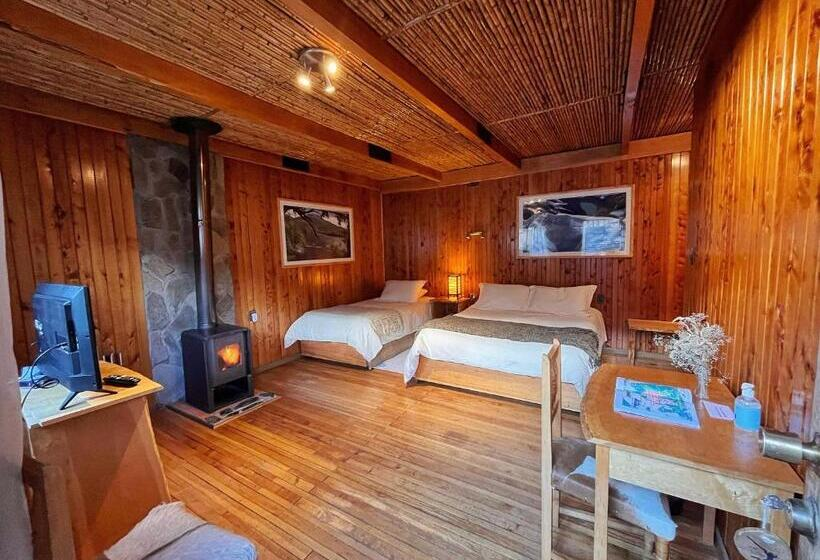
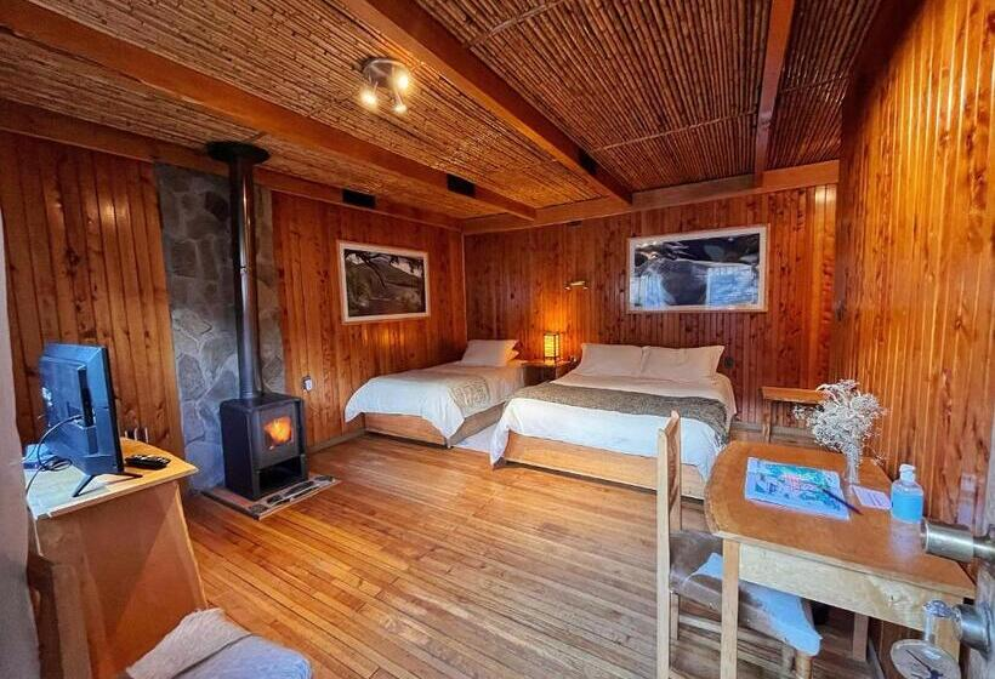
+ pen [818,486,860,514]
